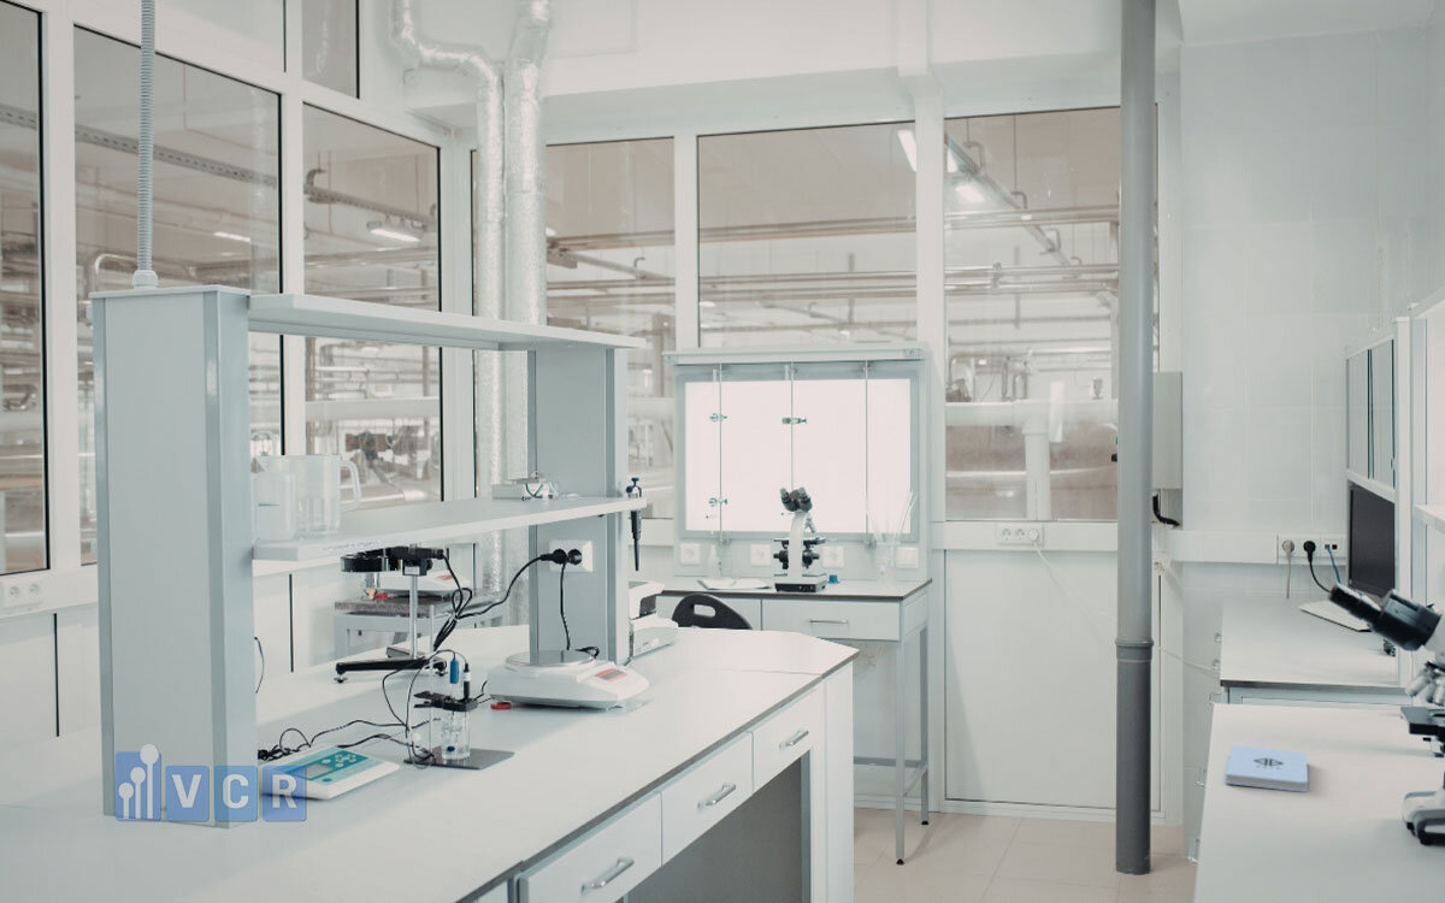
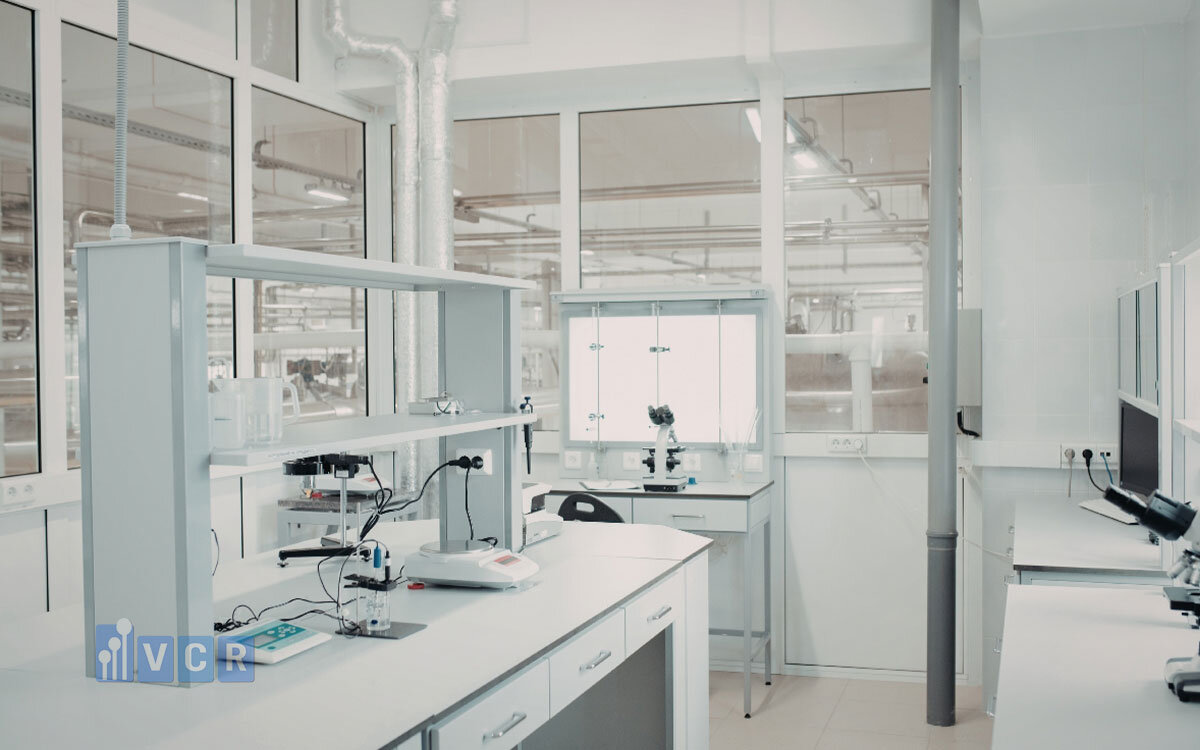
- notepad [1225,744,1309,793]
